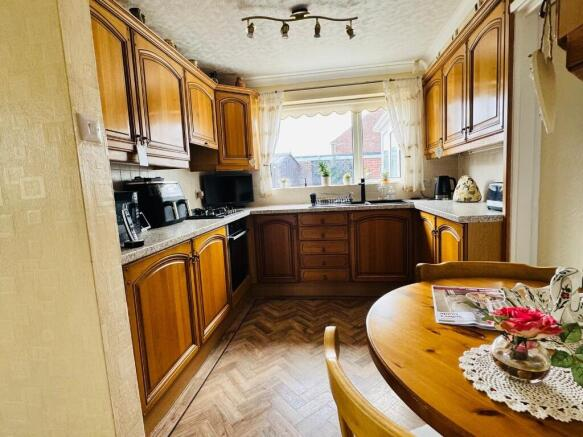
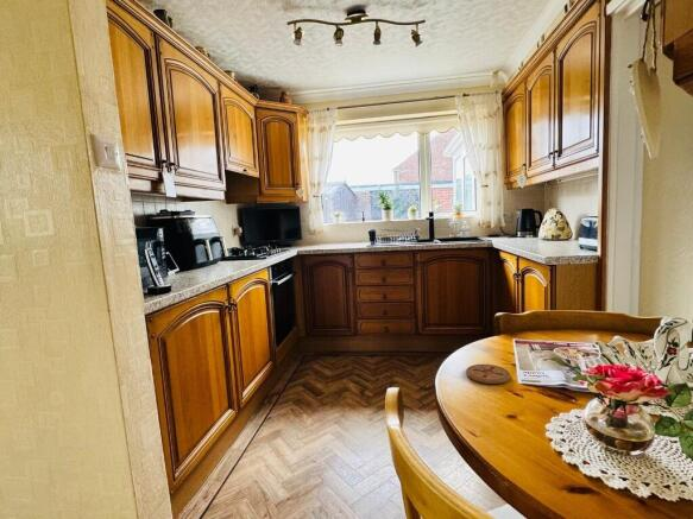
+ coaster [465,363,512,385]
